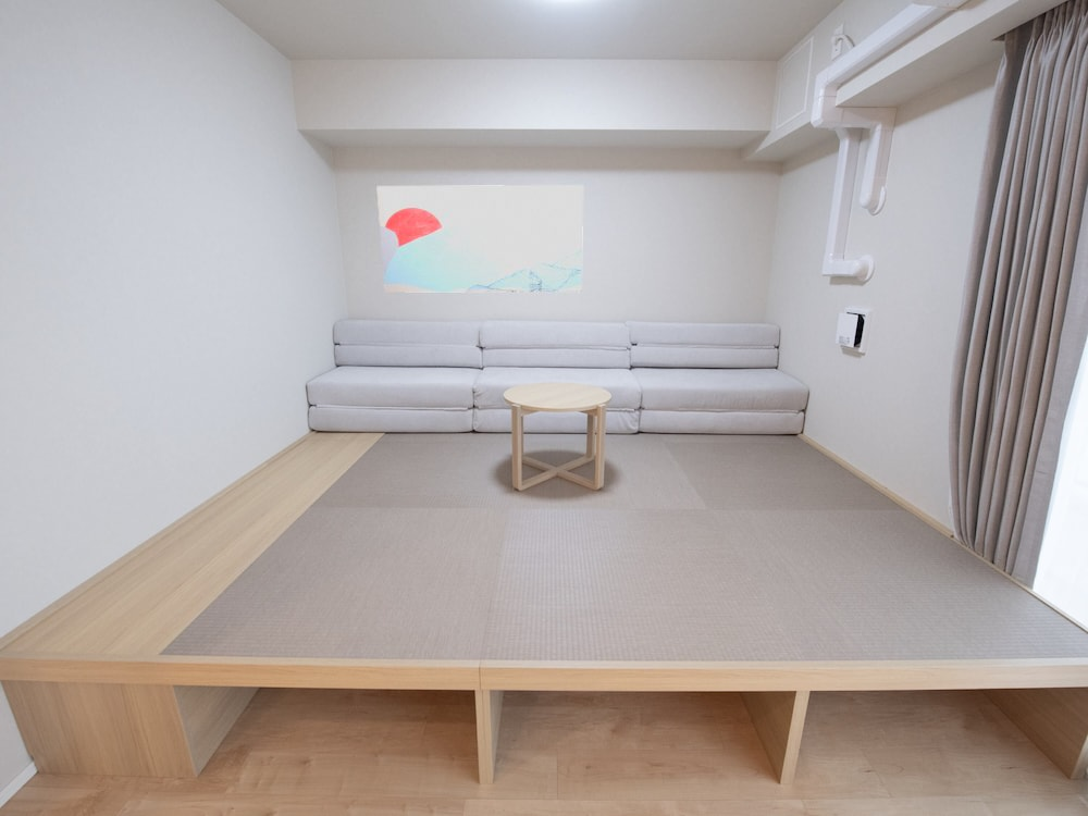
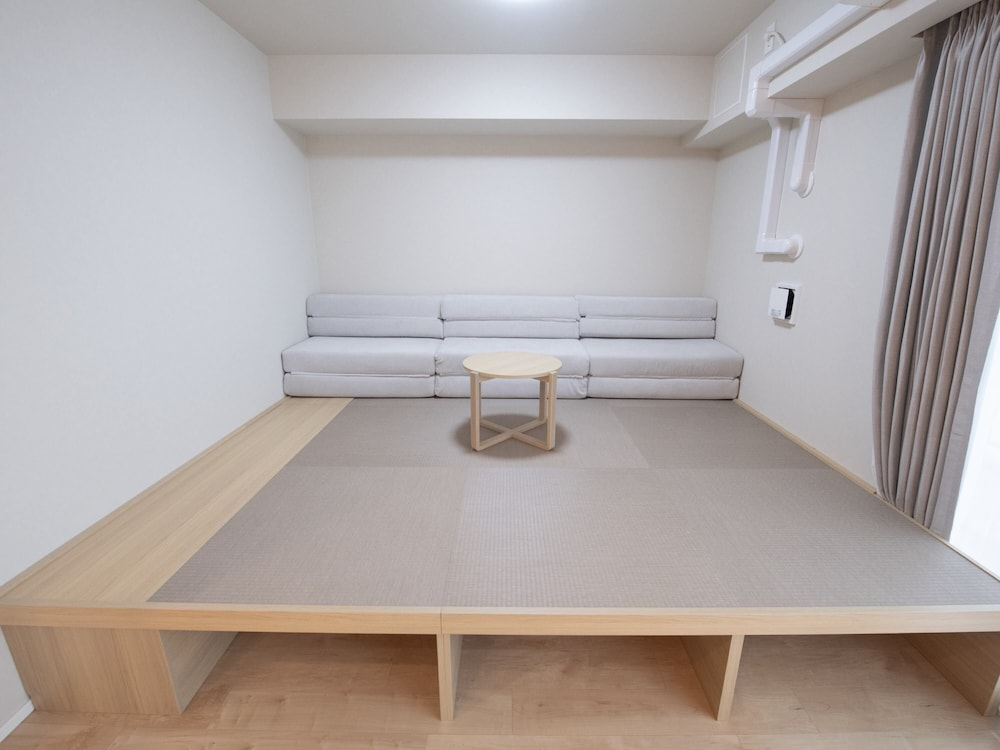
- wall art [375,184,584,294]
